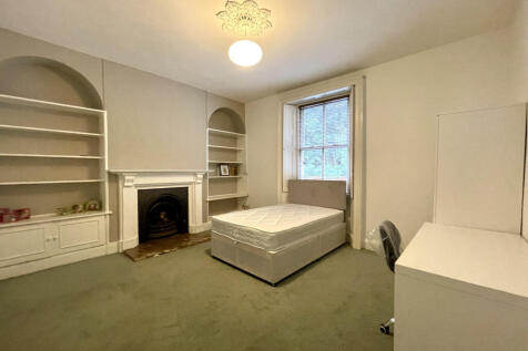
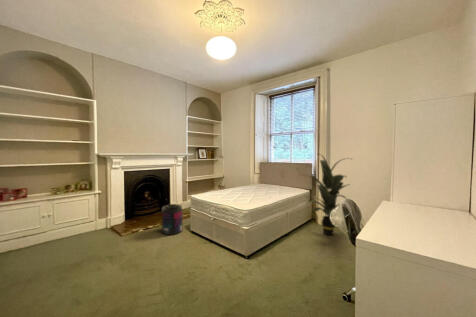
+ supplement container [161,203,183,236]
+ indoor plant [300,153,355,236]
